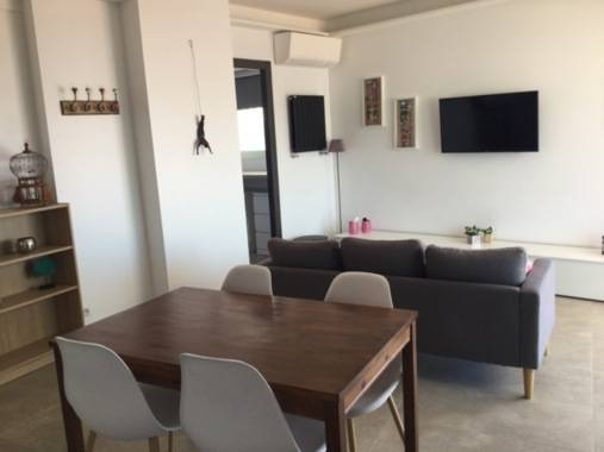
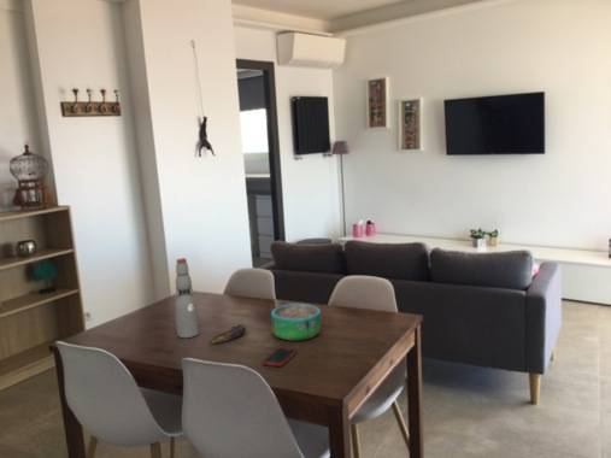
+ banana [208,323,247,345]
+ bottle [174,257,200,339]
+ cell phone [260,346,299,368]
+ decorative bowl [270,303,322,342]
